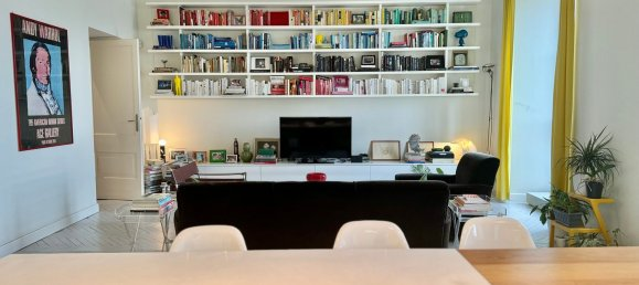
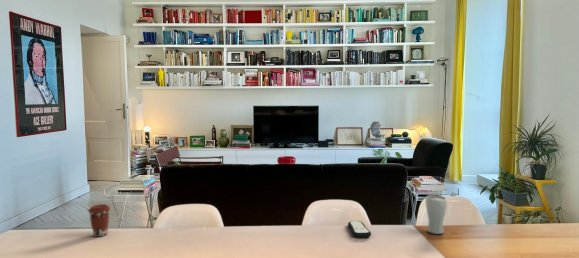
+ drinking glass [425,194,448,235]
+ coffee cup [87,203,111,238]
+ remote control [347,220,372,238]
